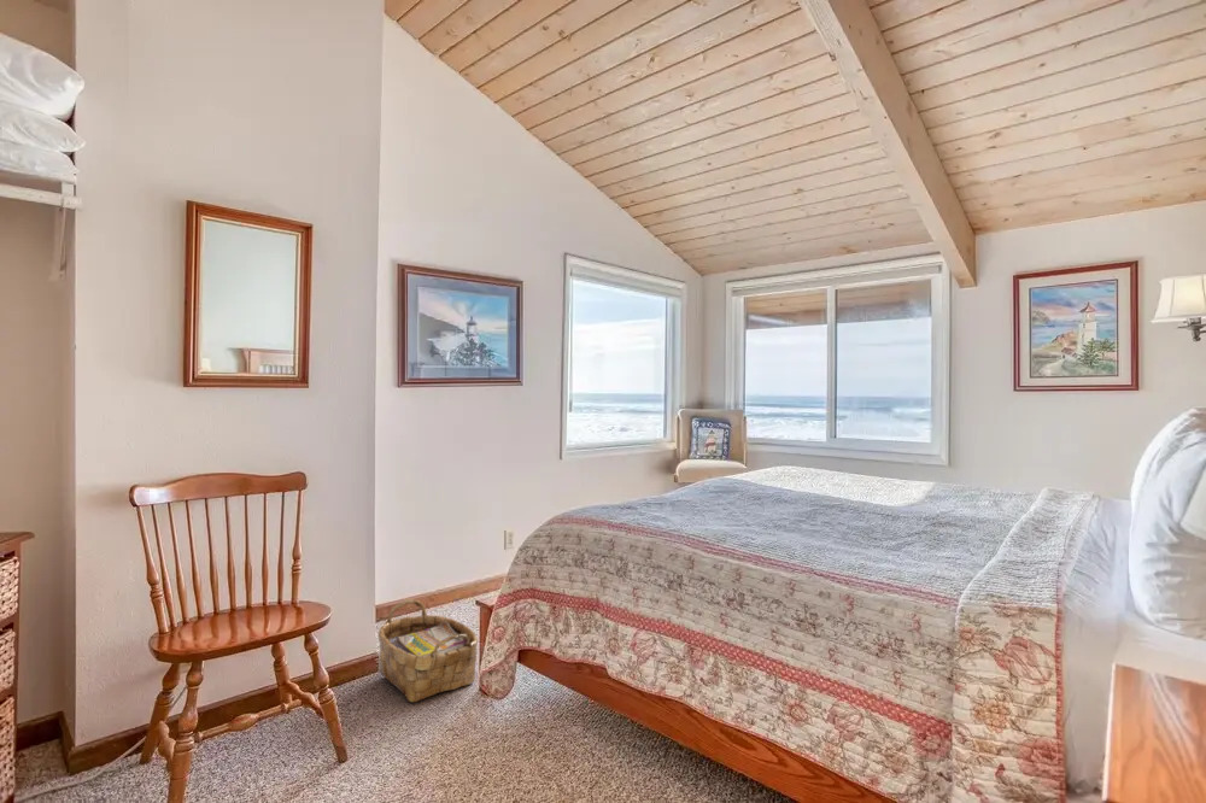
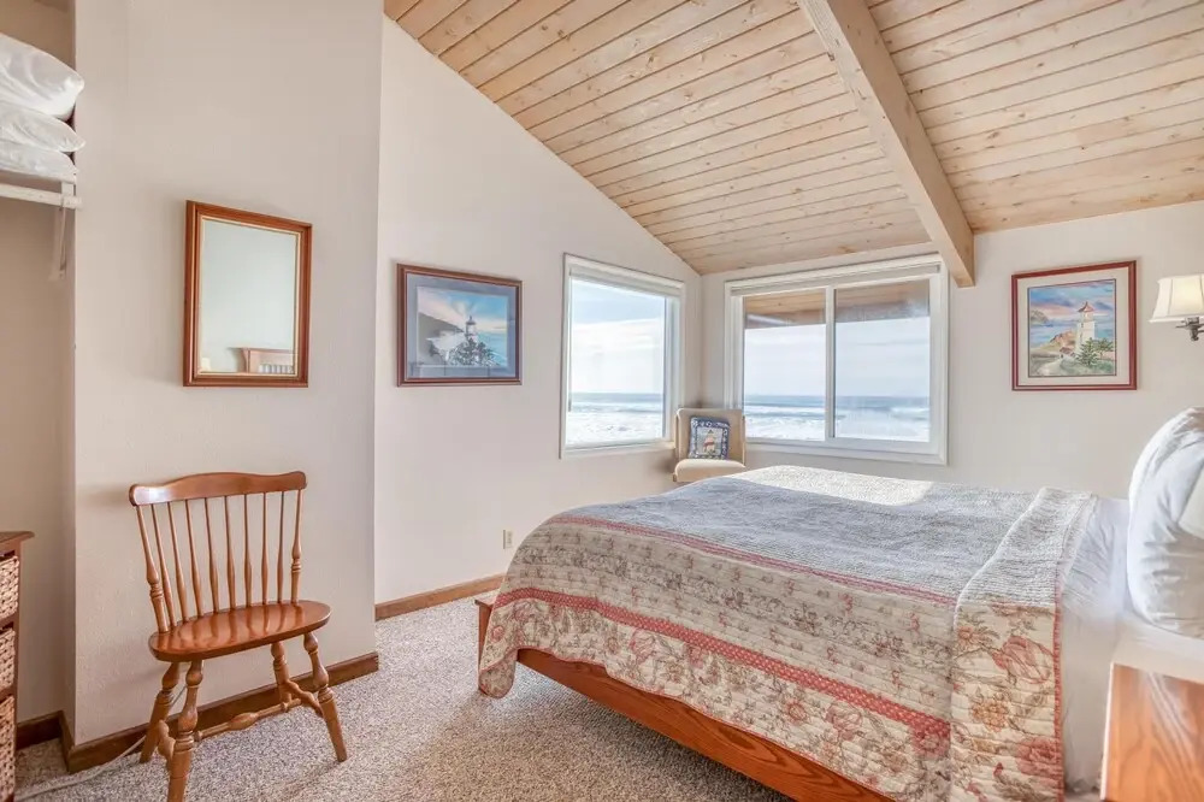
- woven basket [376,598,479,703]
